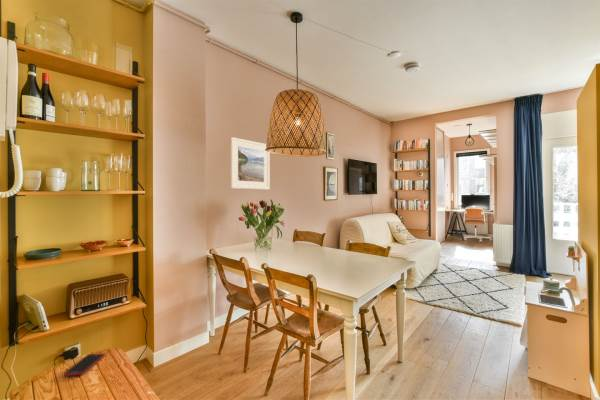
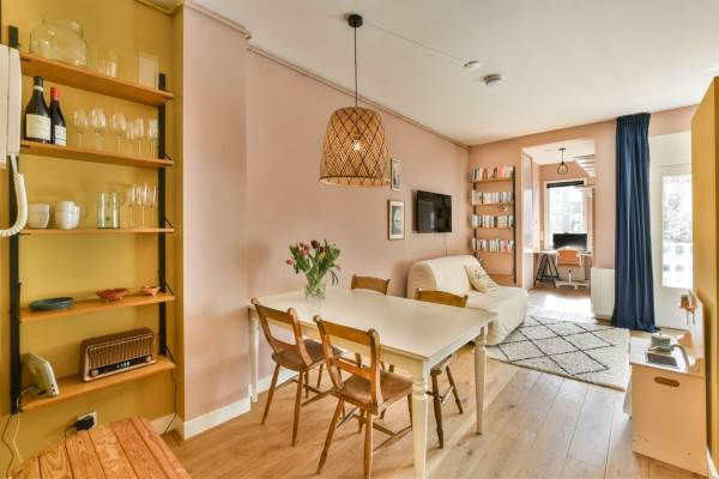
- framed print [230,136,271,191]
- cell phone [63,353,105,377]
